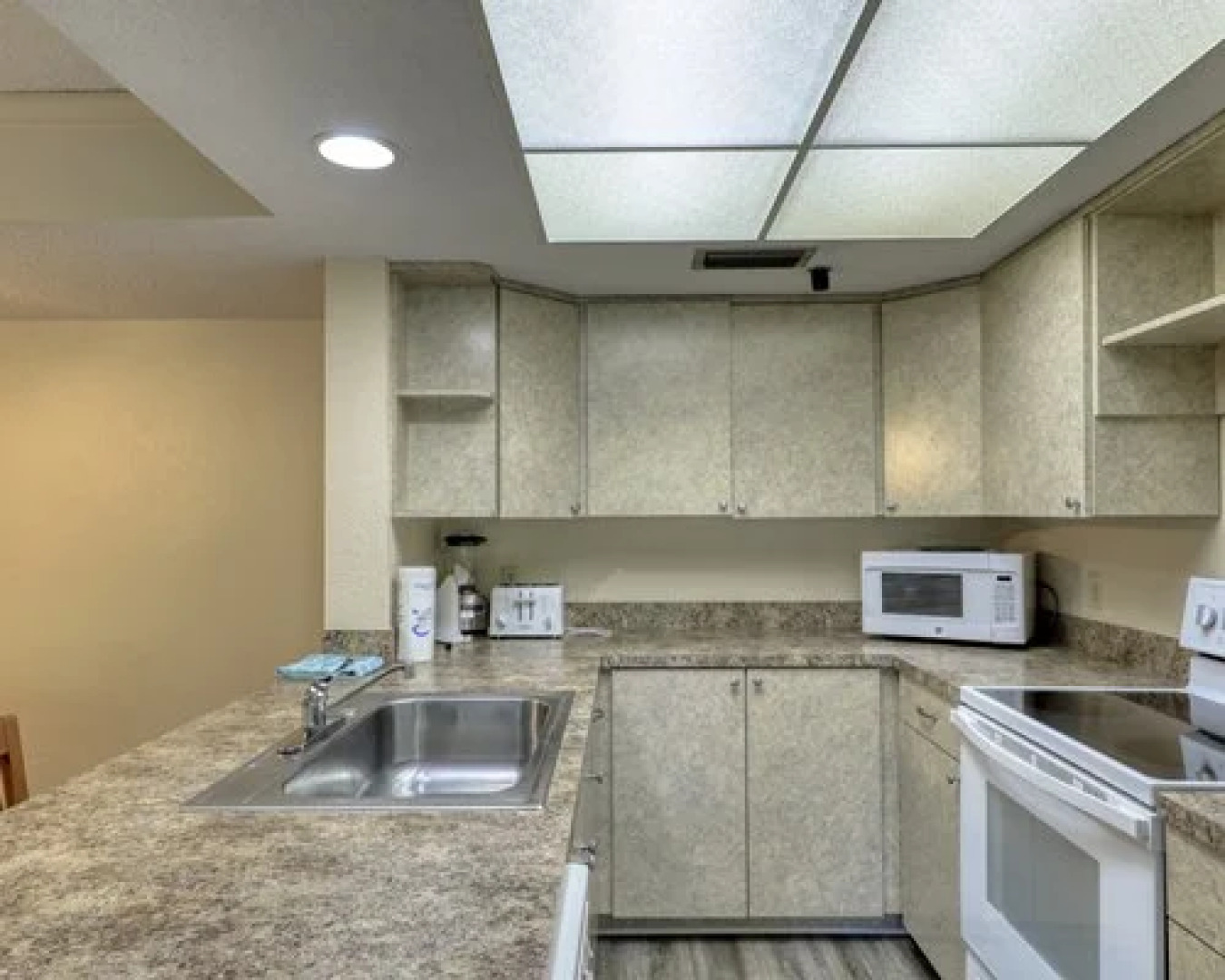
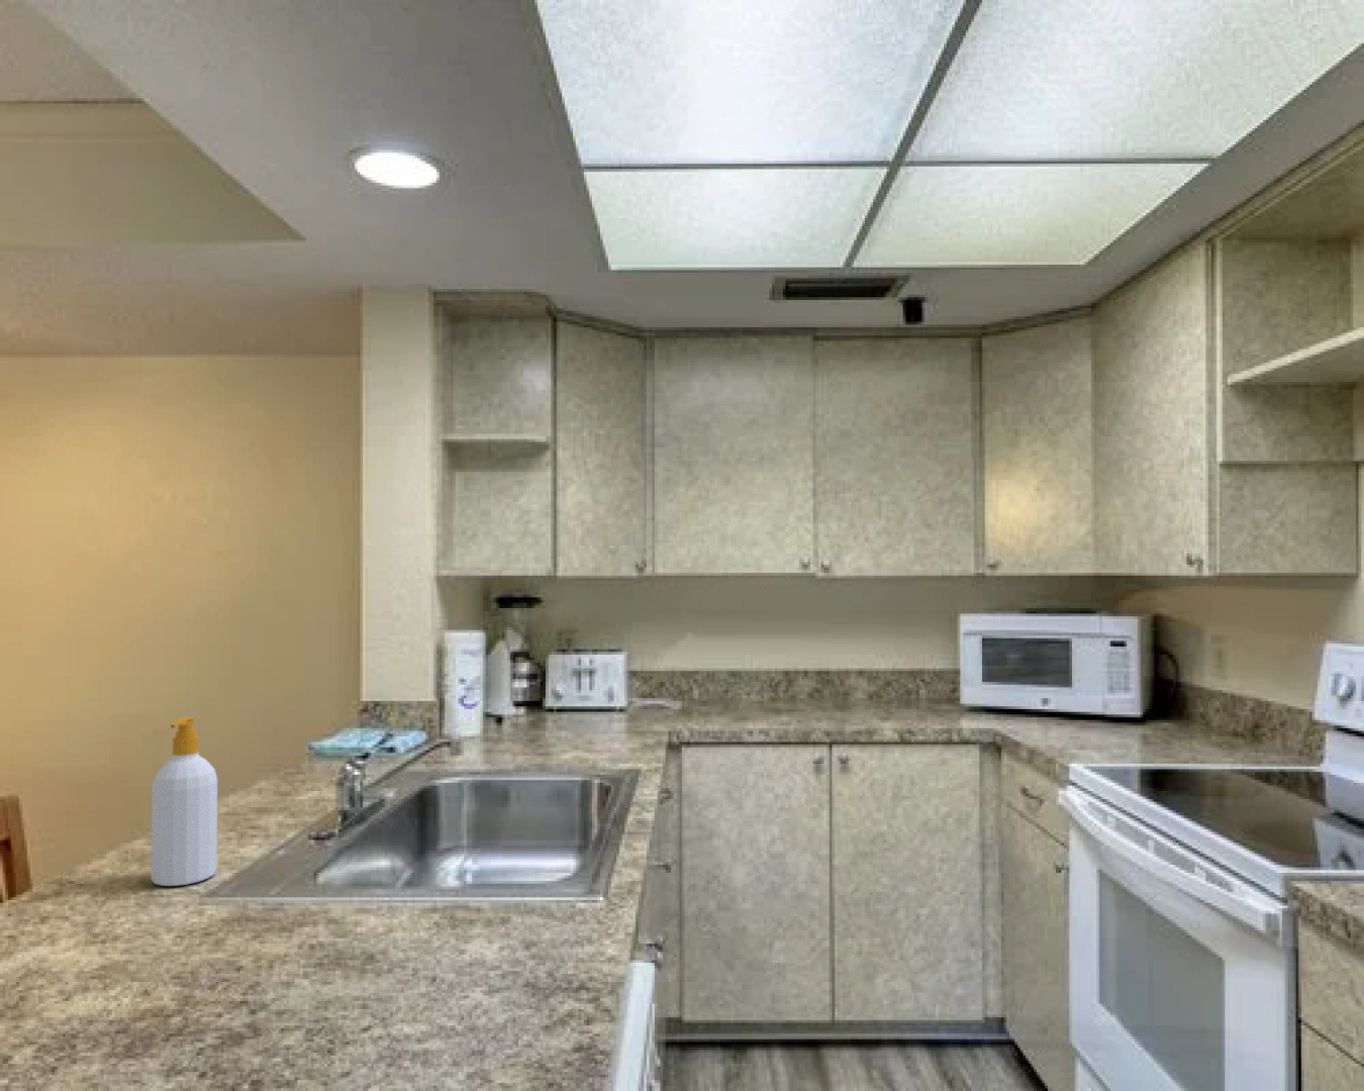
+ soap bottle [150,716,218,887]
